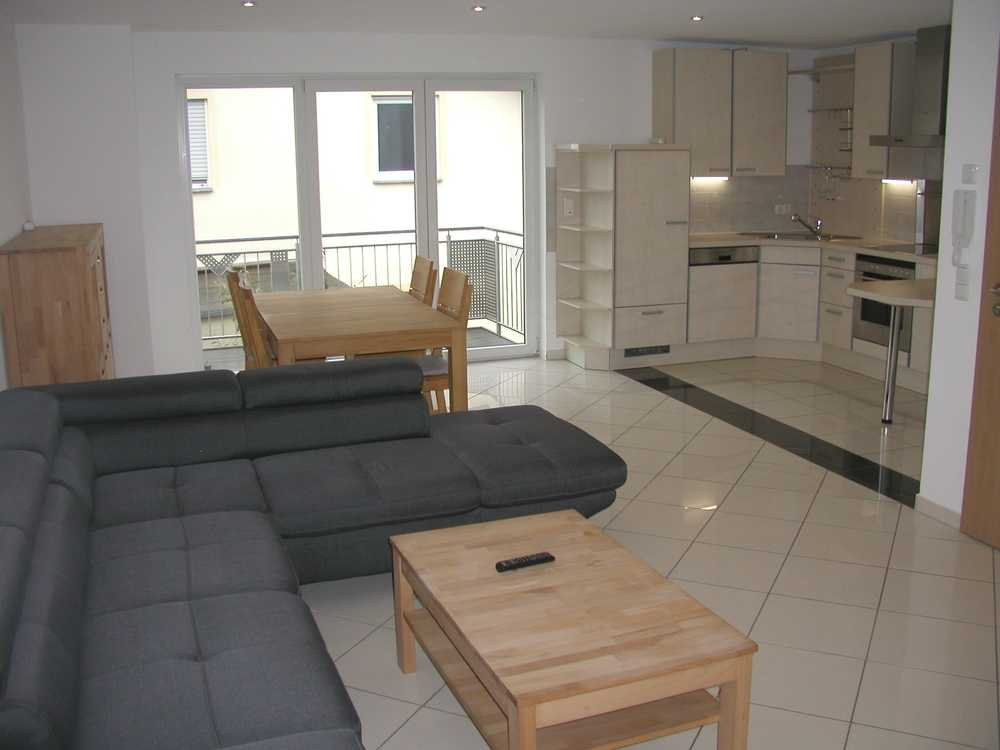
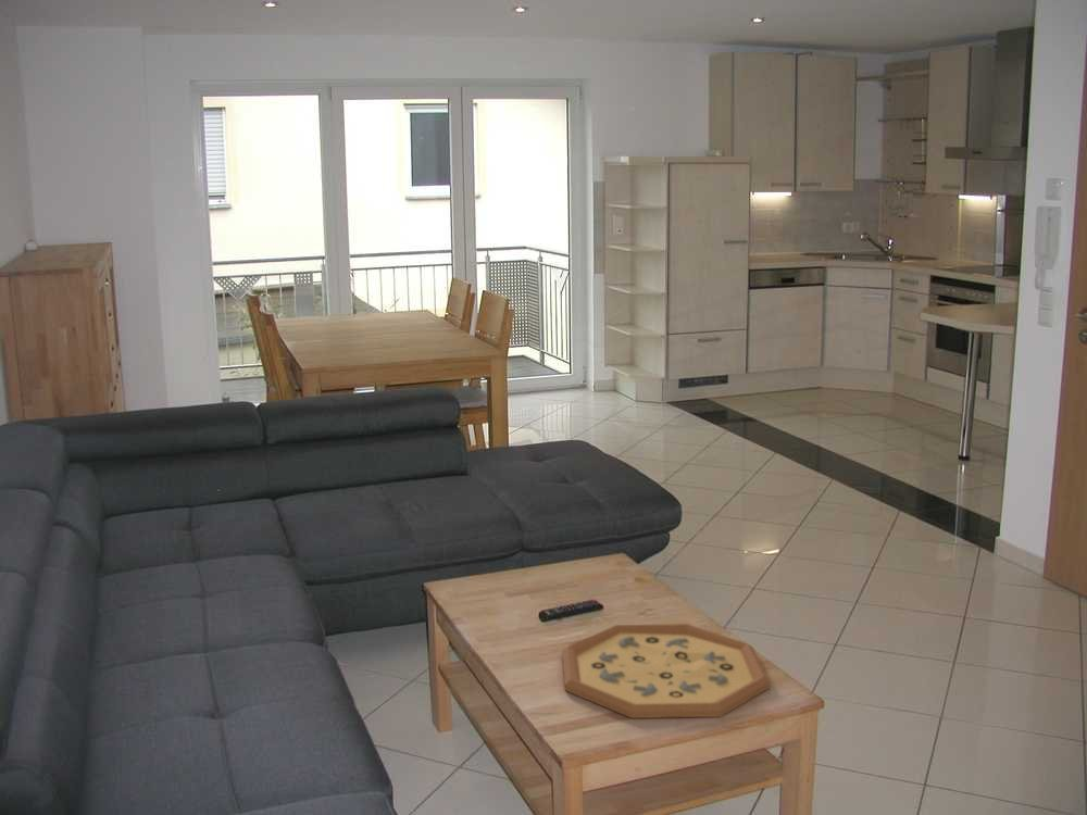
+ decorative tray [561,623,772,719]
